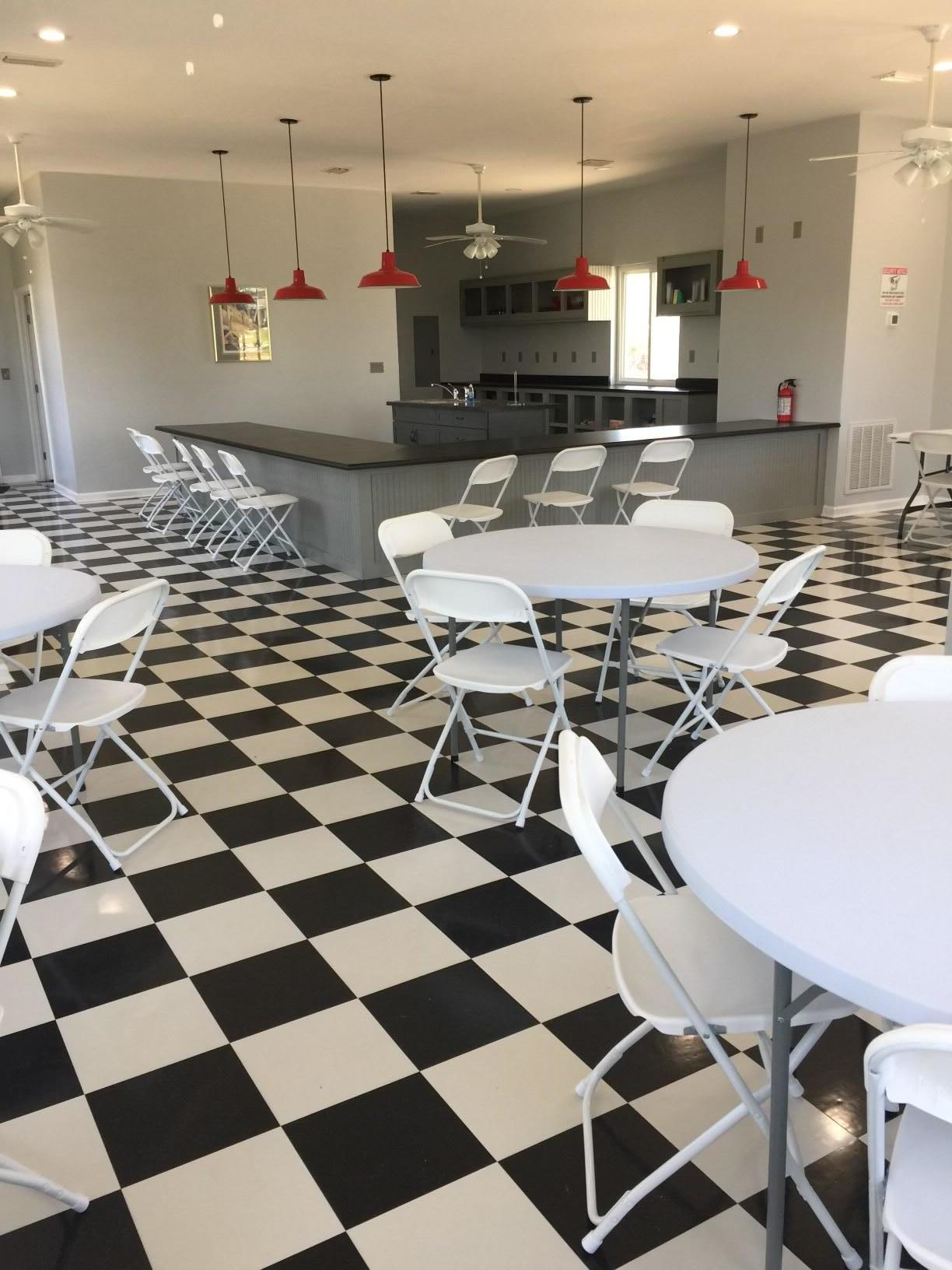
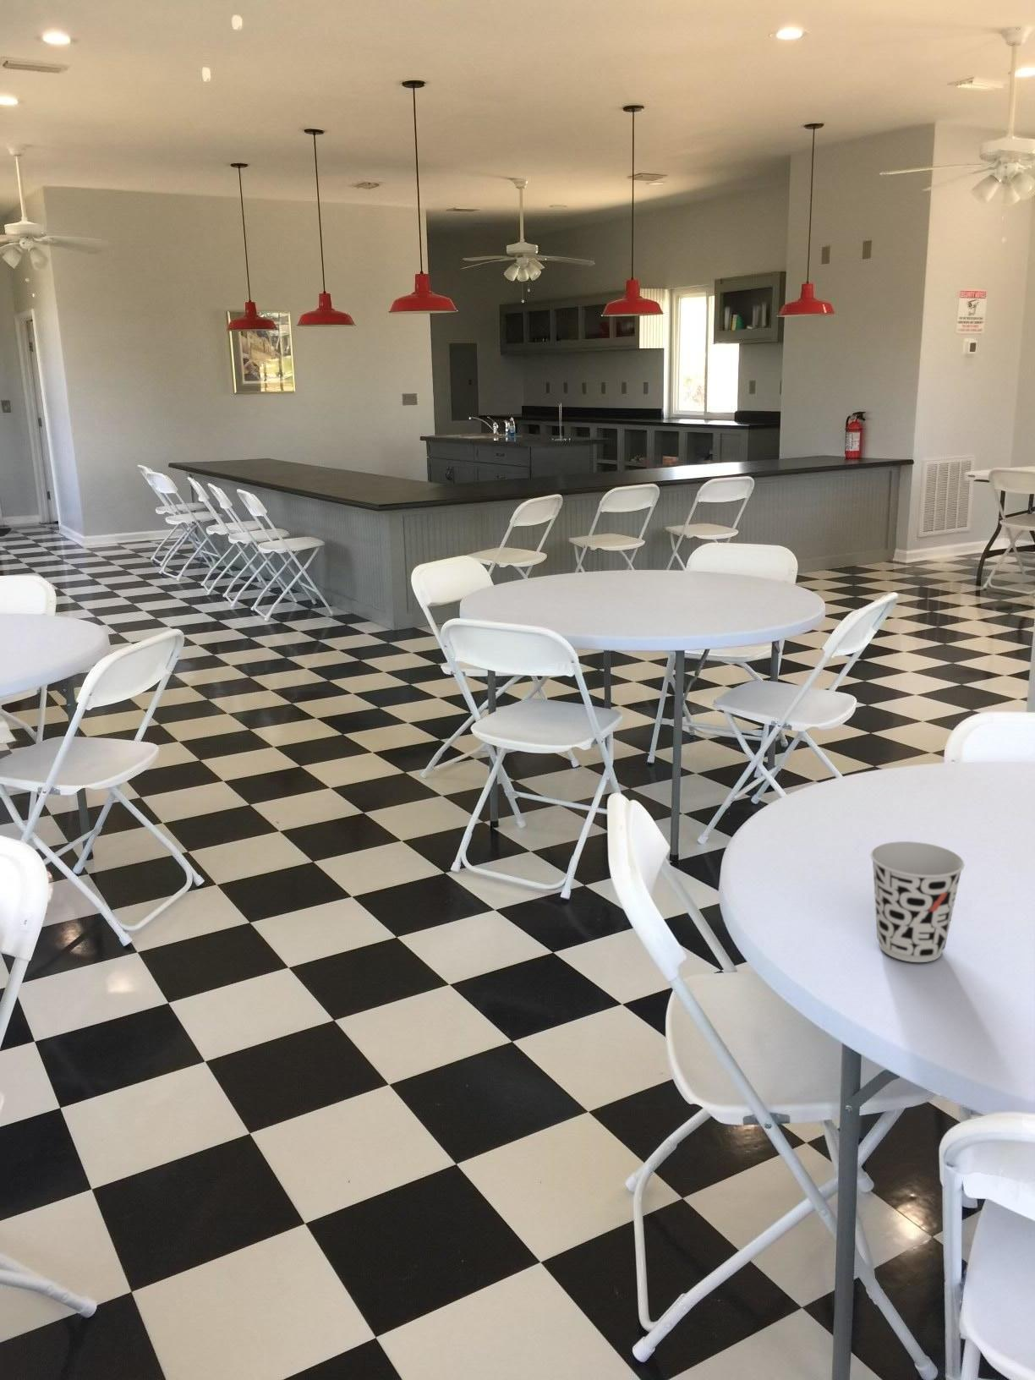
+ cup [870,841,964,963]
